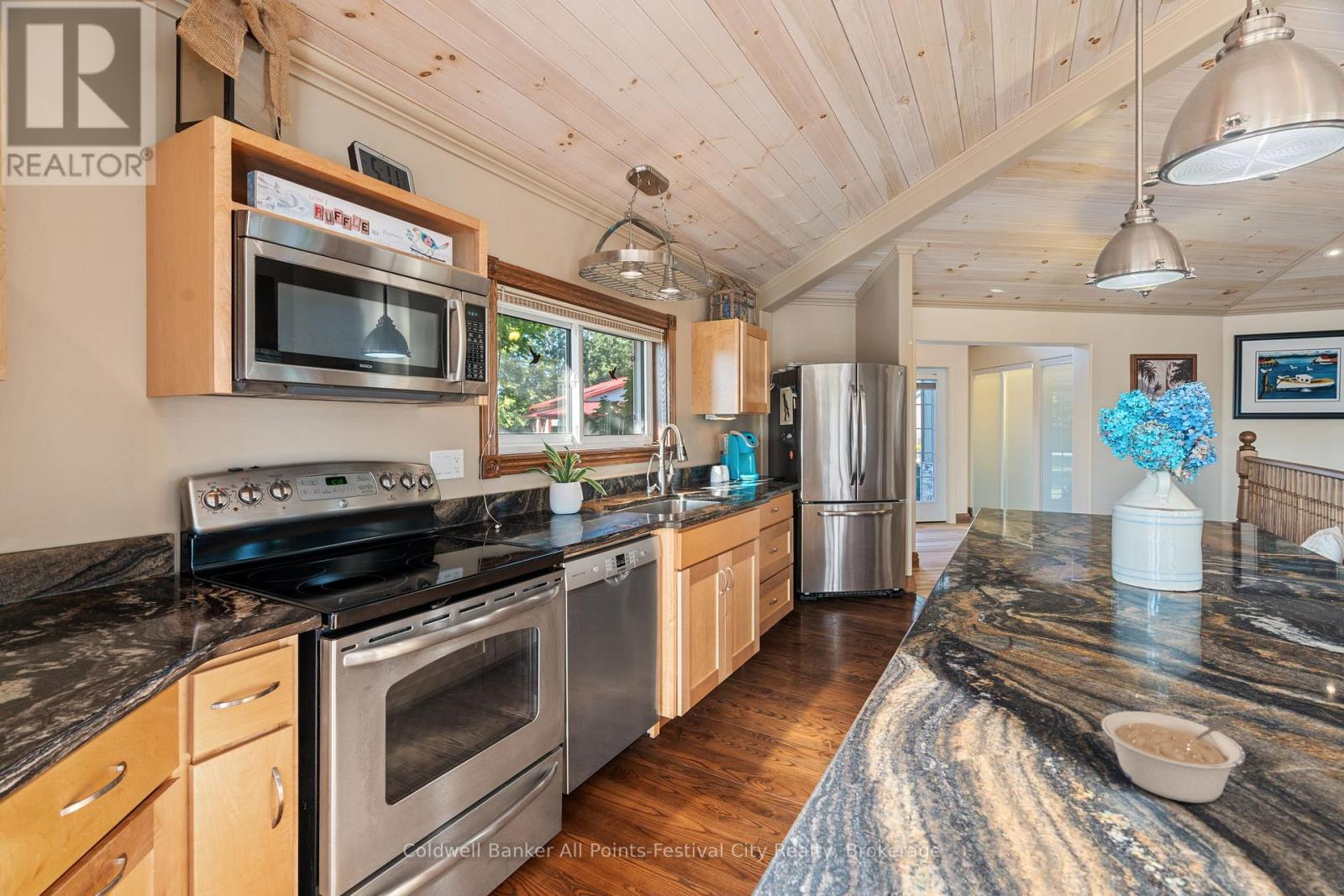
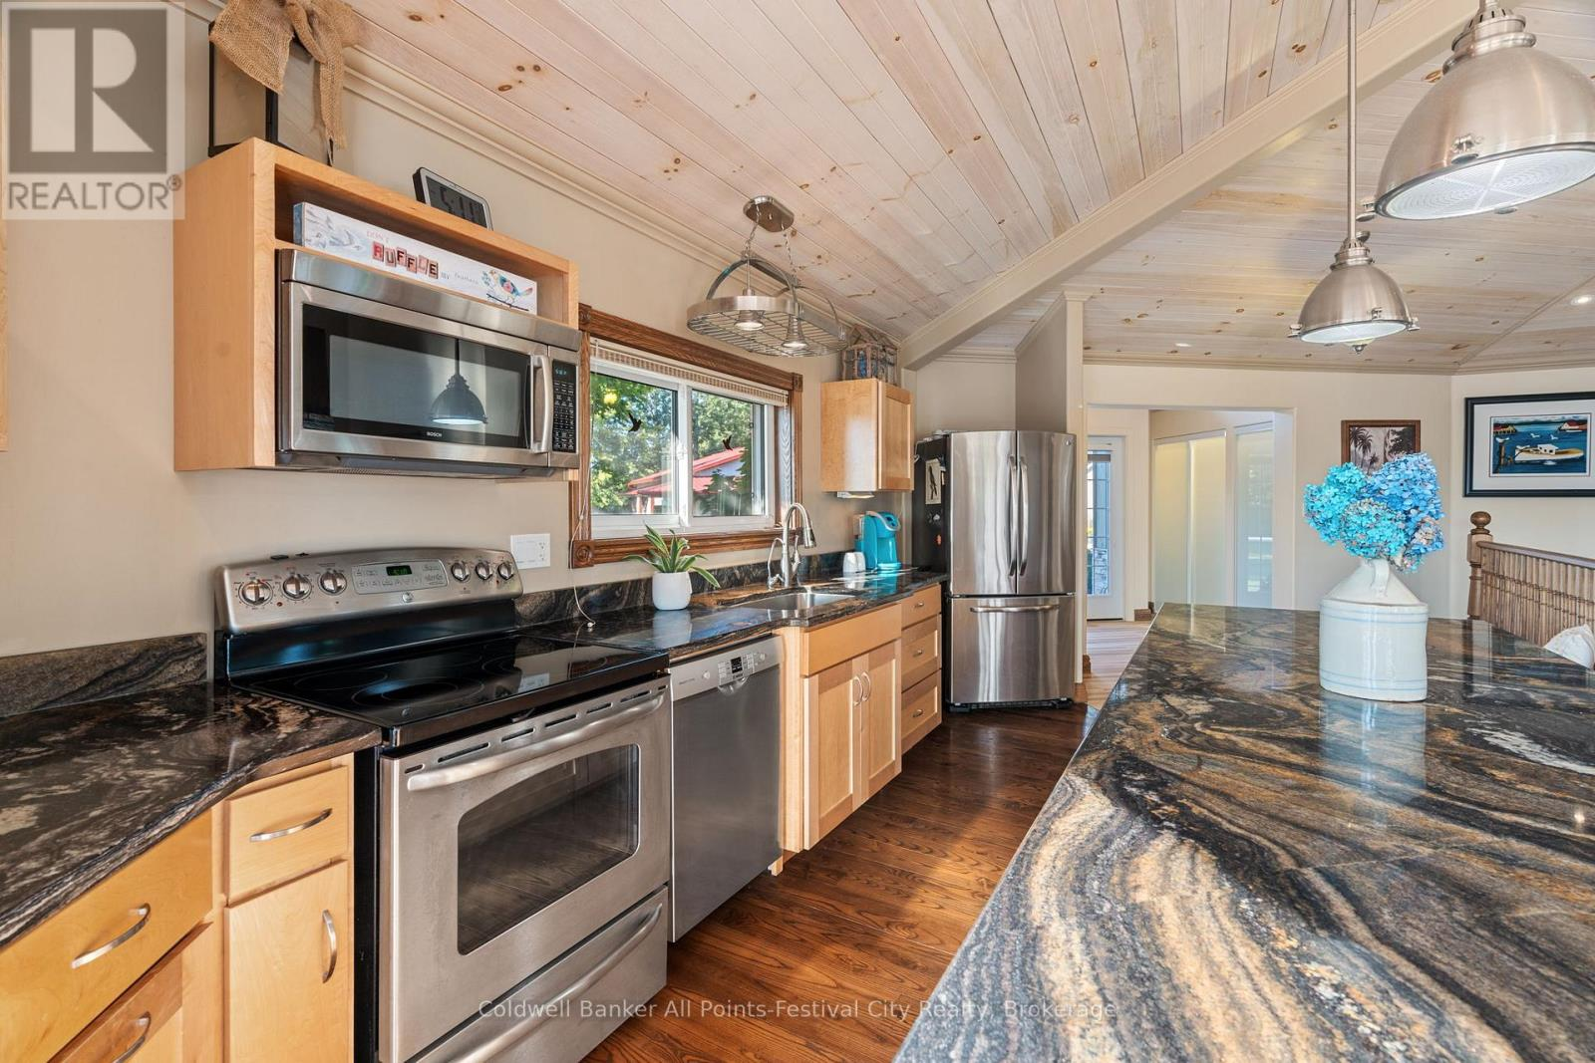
- legume [1101,710,1247,804]
